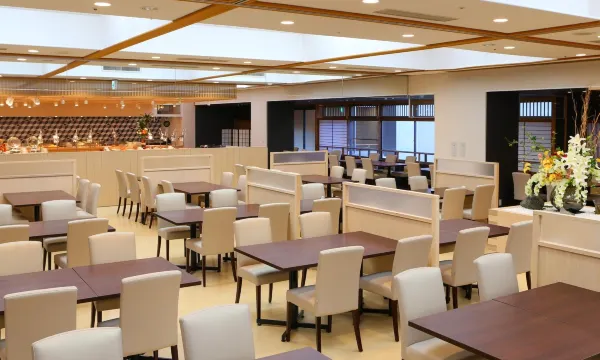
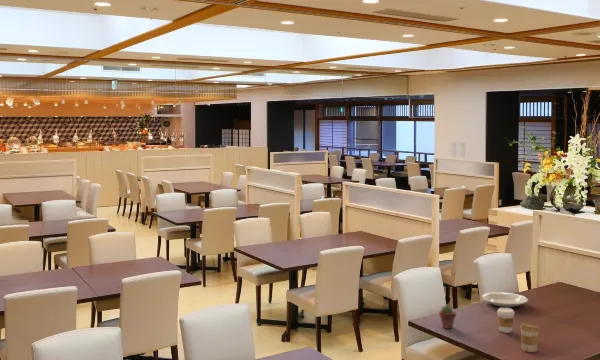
+ coffee cup [496,307,515,334]
+ coffee cup [519,321,541,353]
+ potted succulent [438,304,457,330]
+ plate [481,291,529,309]
